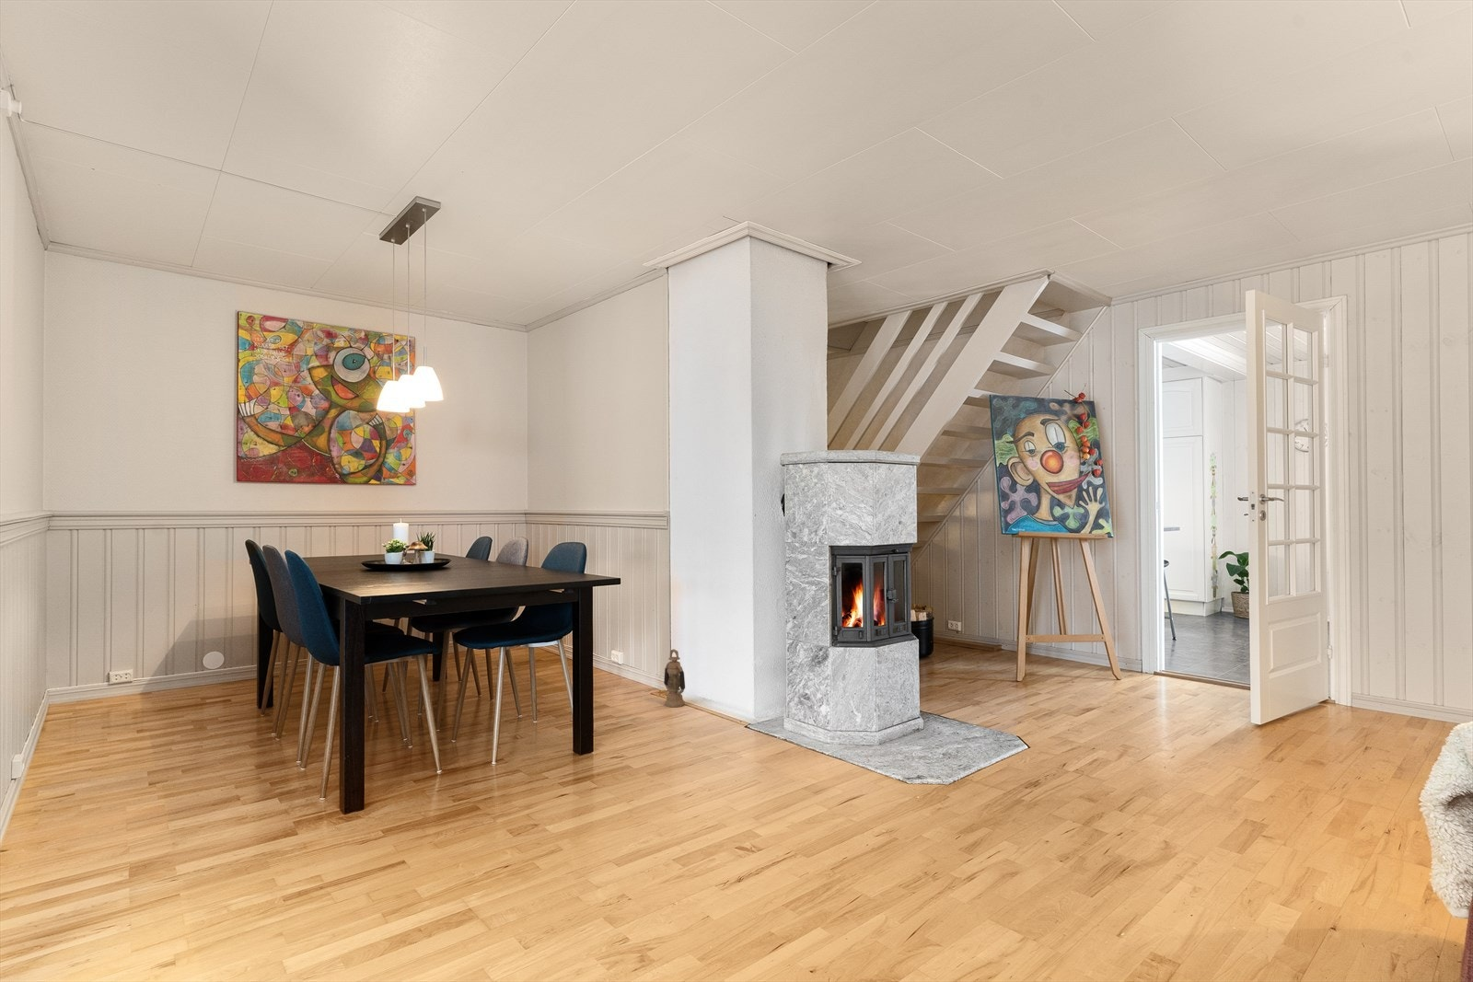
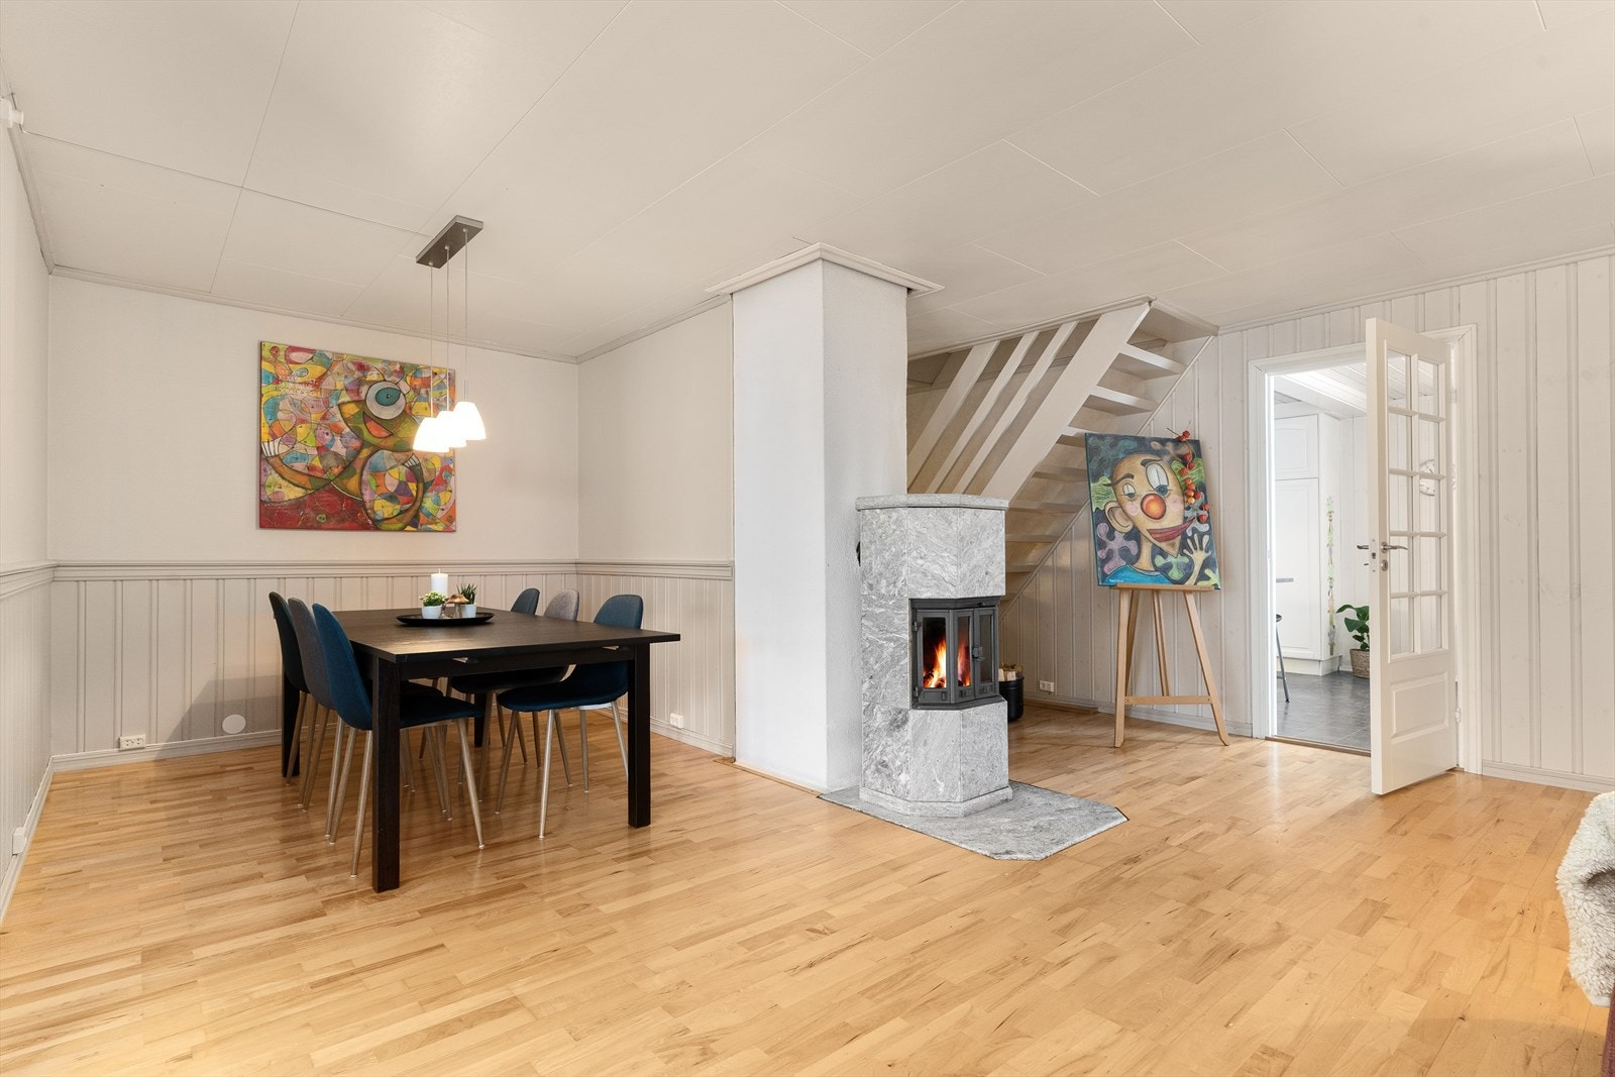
- lantern [663,648,686,708]
